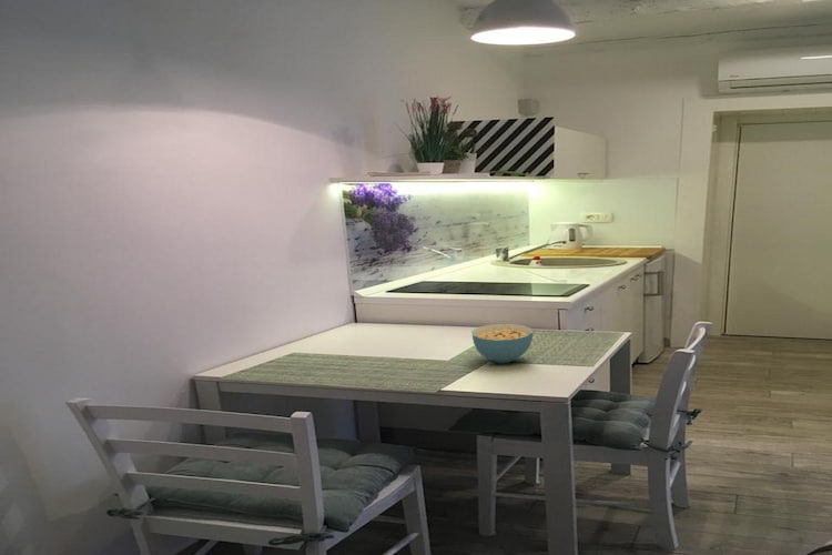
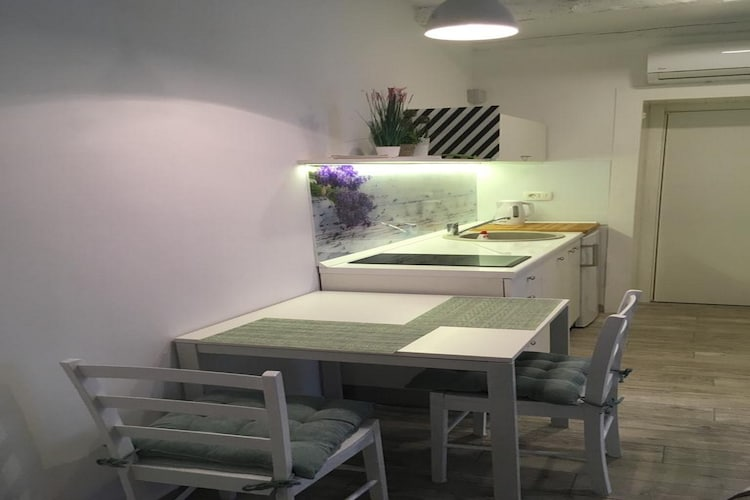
- cereal bowl [470,323,534,364]
